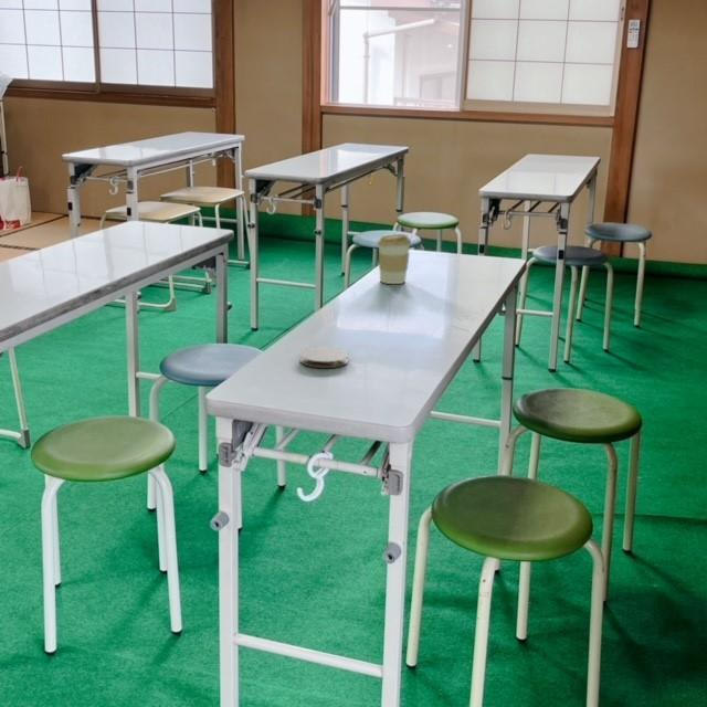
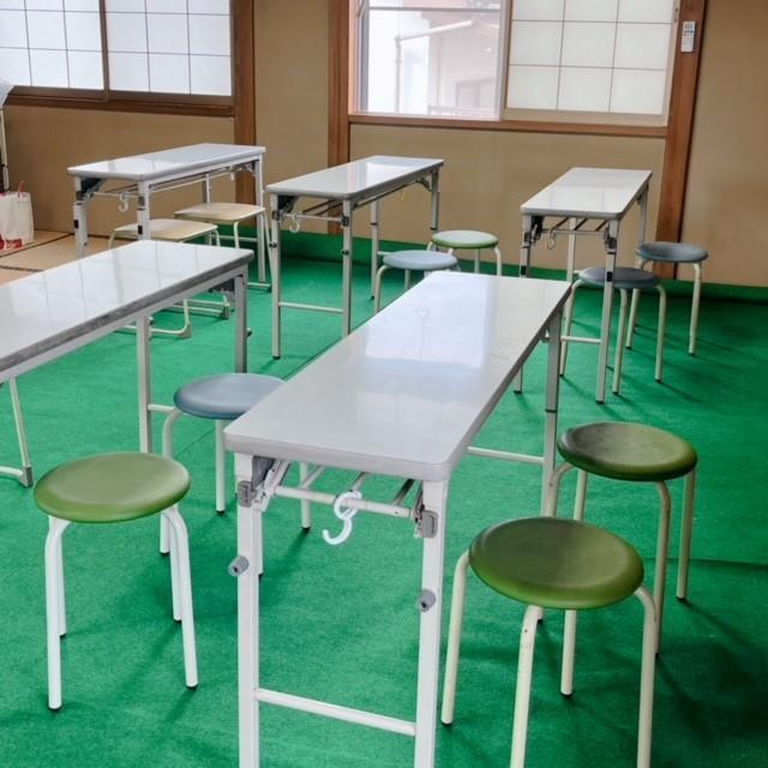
- coffee cup [376,233,412,285]
- coaster [299,347,350,369]
